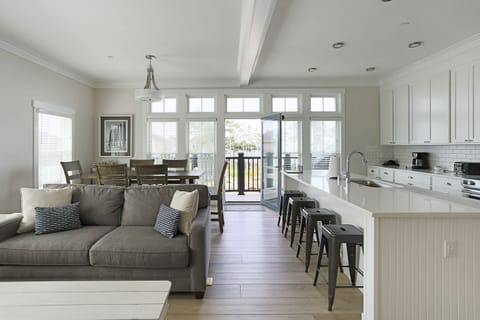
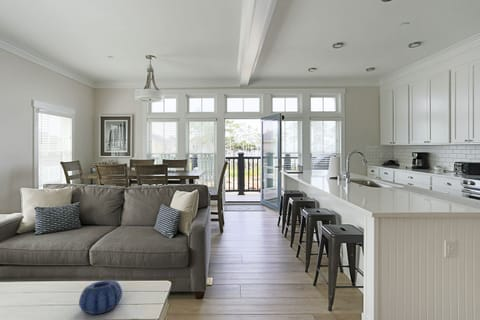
+ decorative bowl [78,279,123,315]
